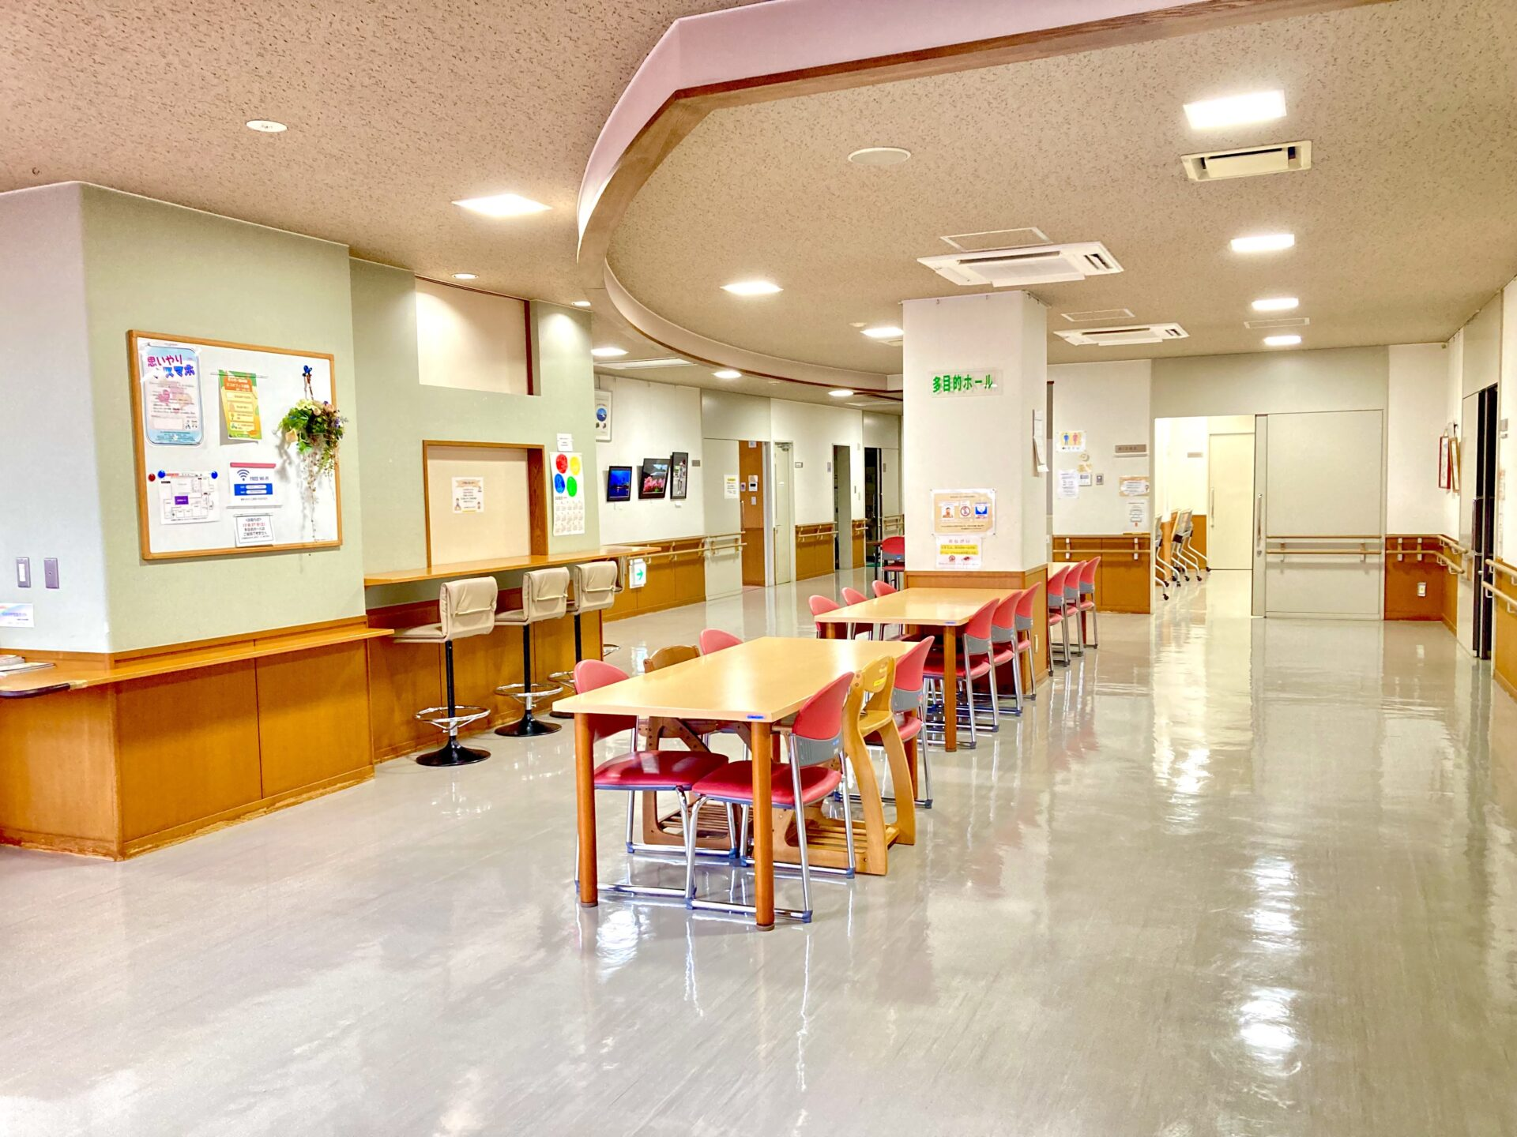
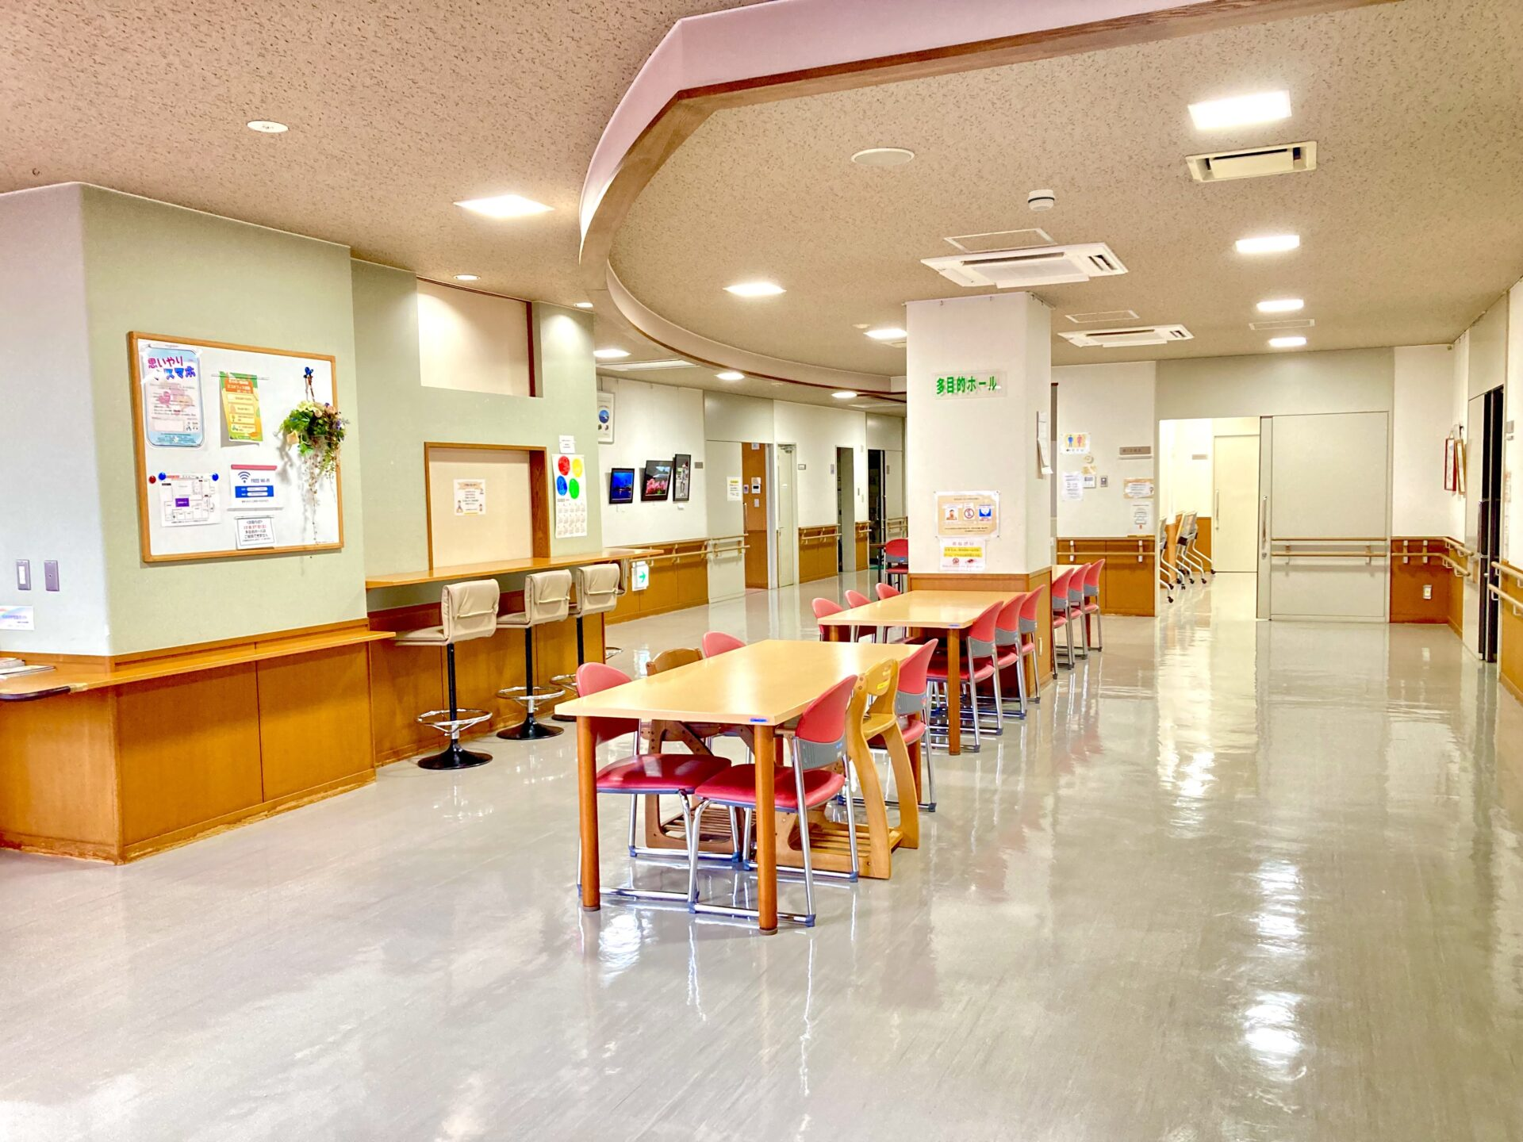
+ smoke detector [1027,188,1055,212]
